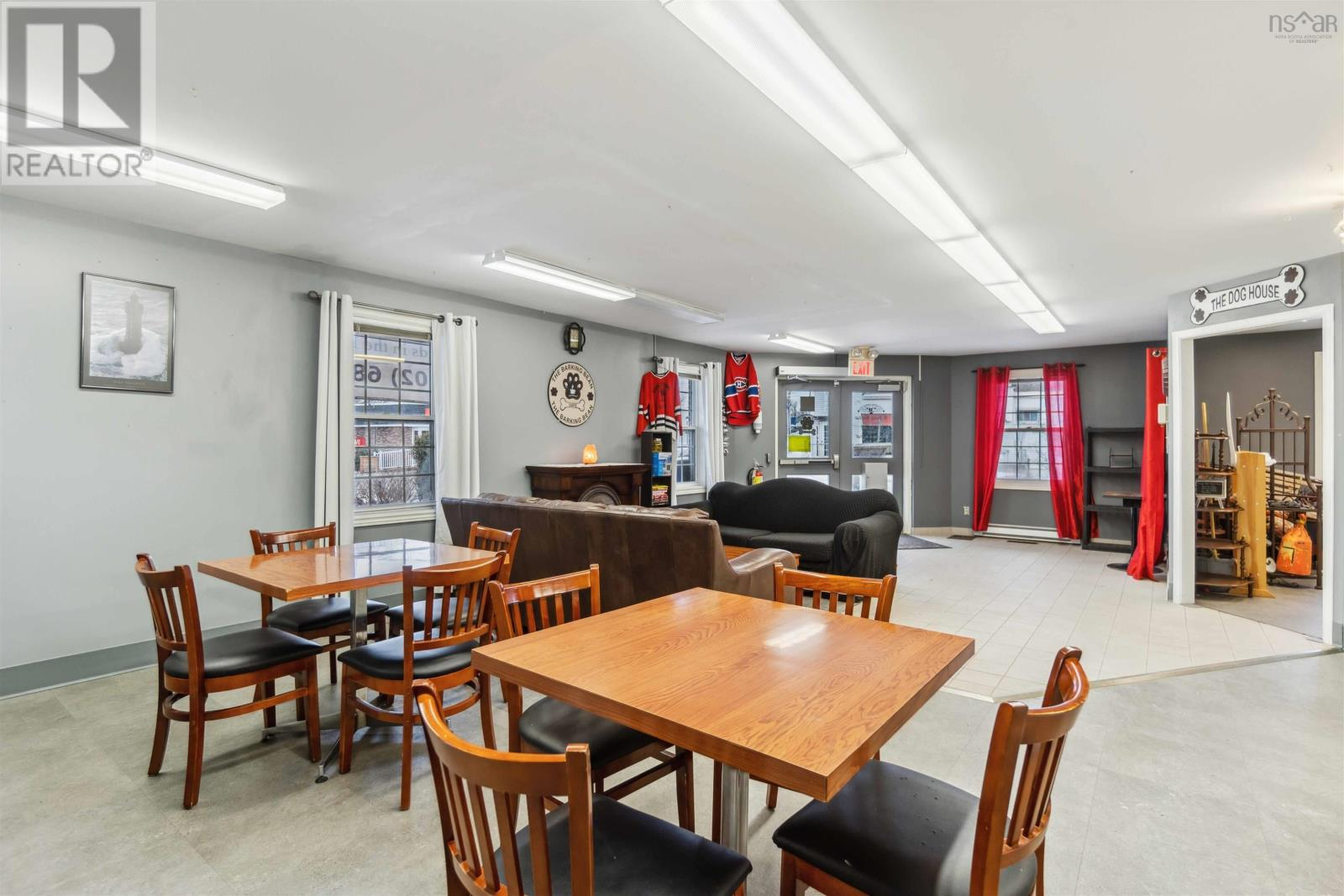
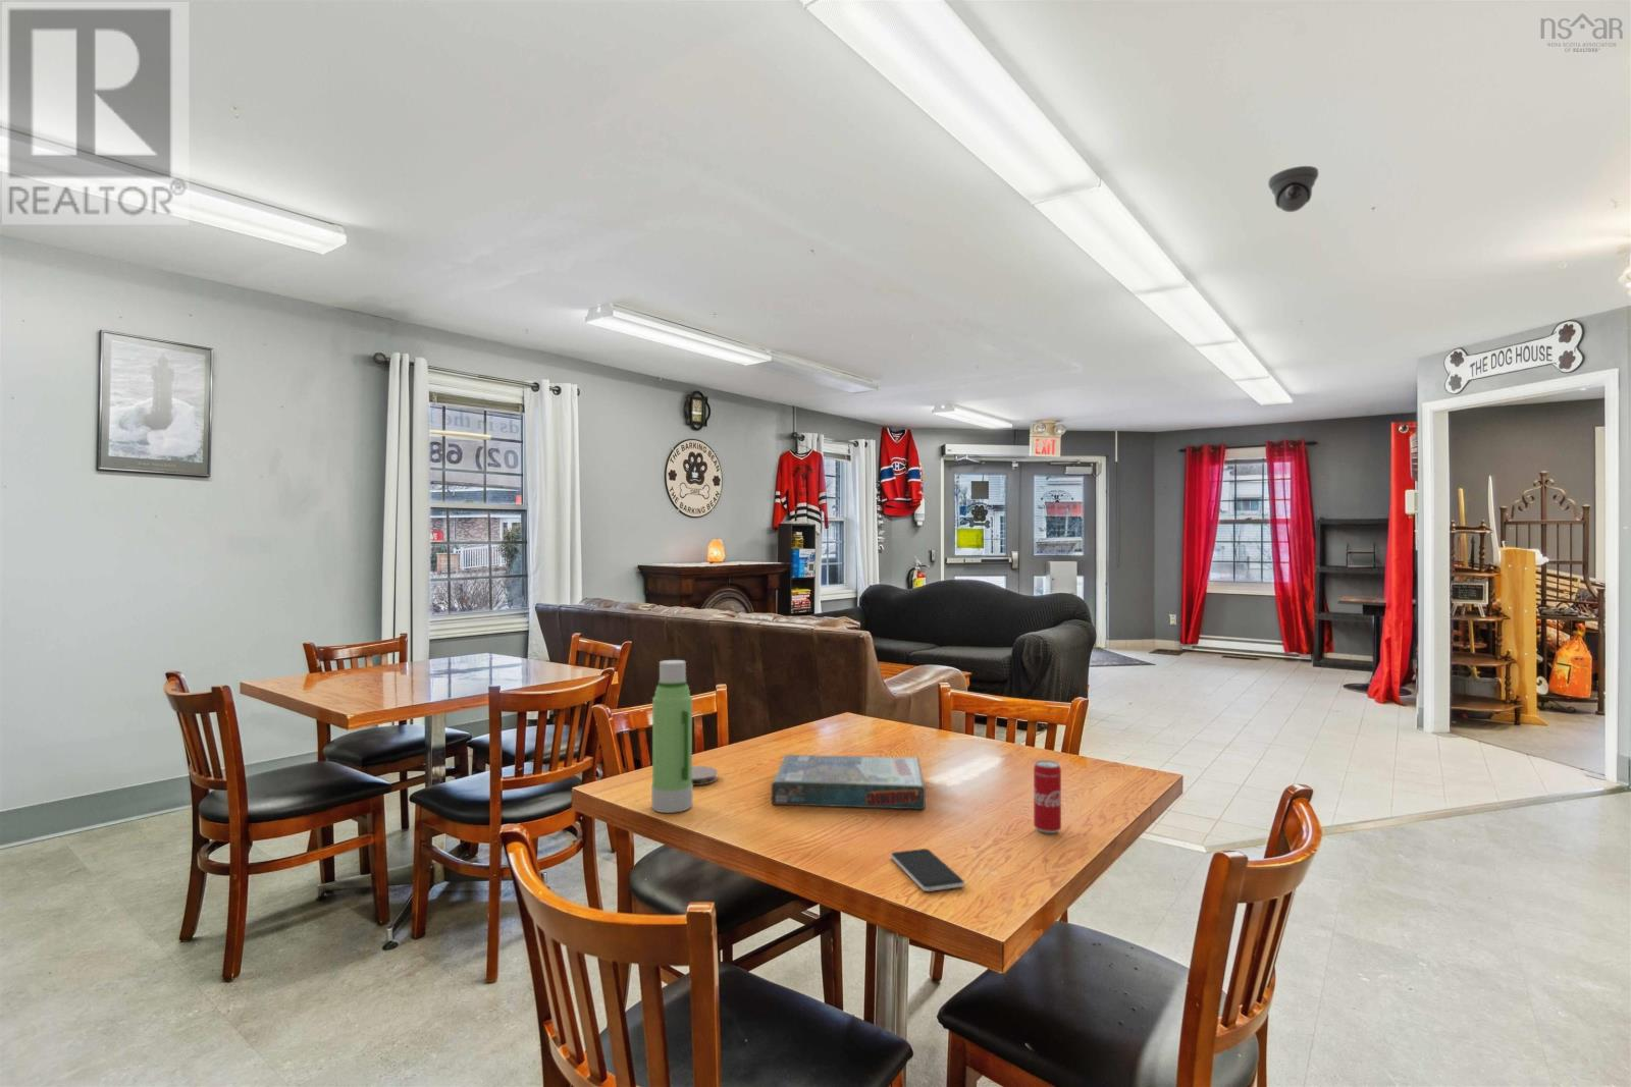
+ coaster [692,766,718,786]
+ security camera [1267,165,1319,214]
+ beverage can [1033,759,1062,835]
+ board game [771,753,927,810]
+ smartphone [890,848,965,893]
+ water bottle [650,659,693,814]
